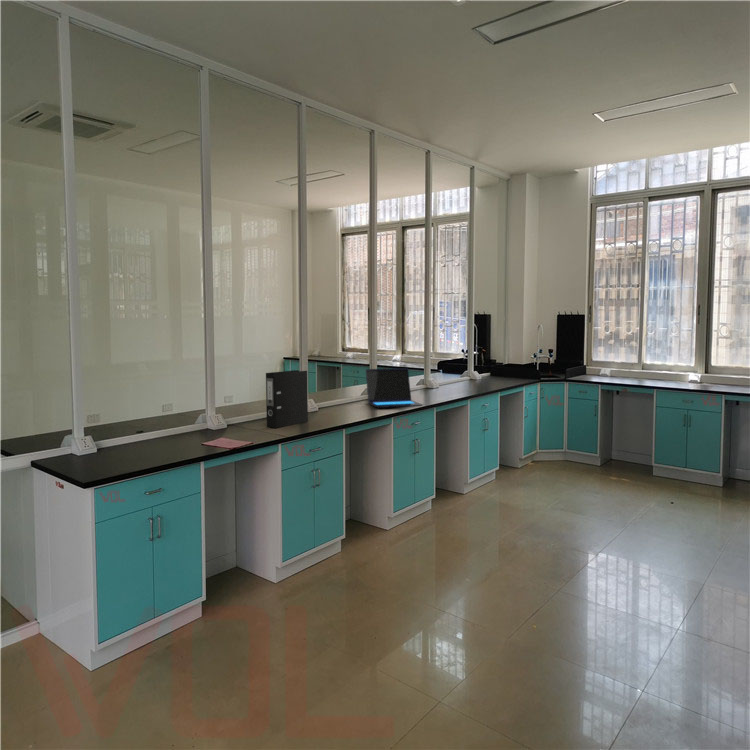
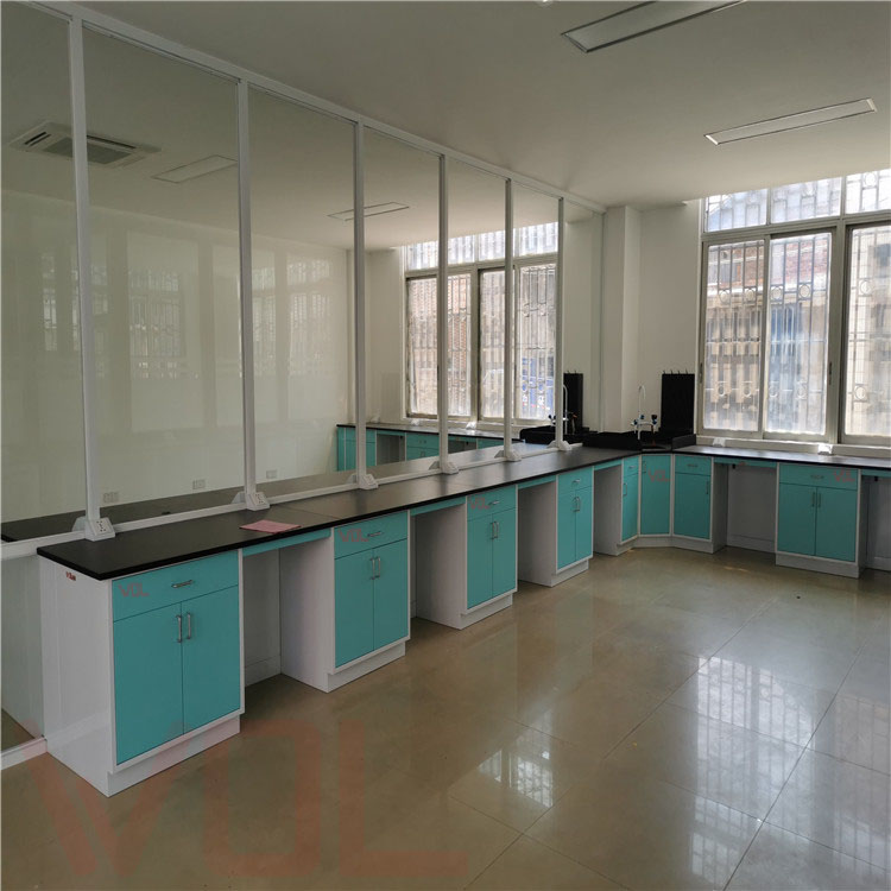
- binder [265,369,309,429]
- laptop [365,367,424,409]
